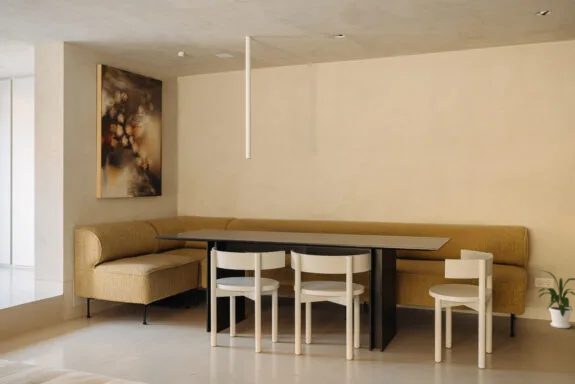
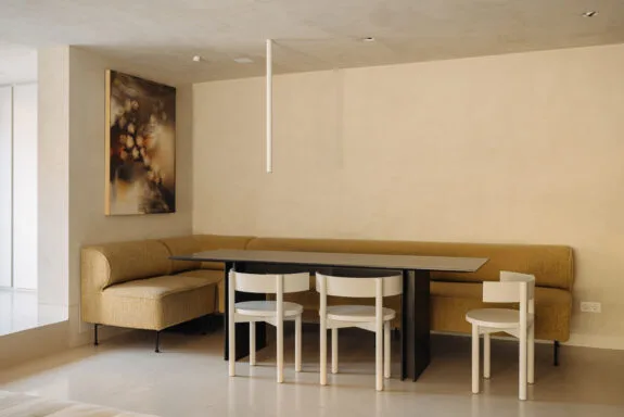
- house plant [537,269,575,329]
